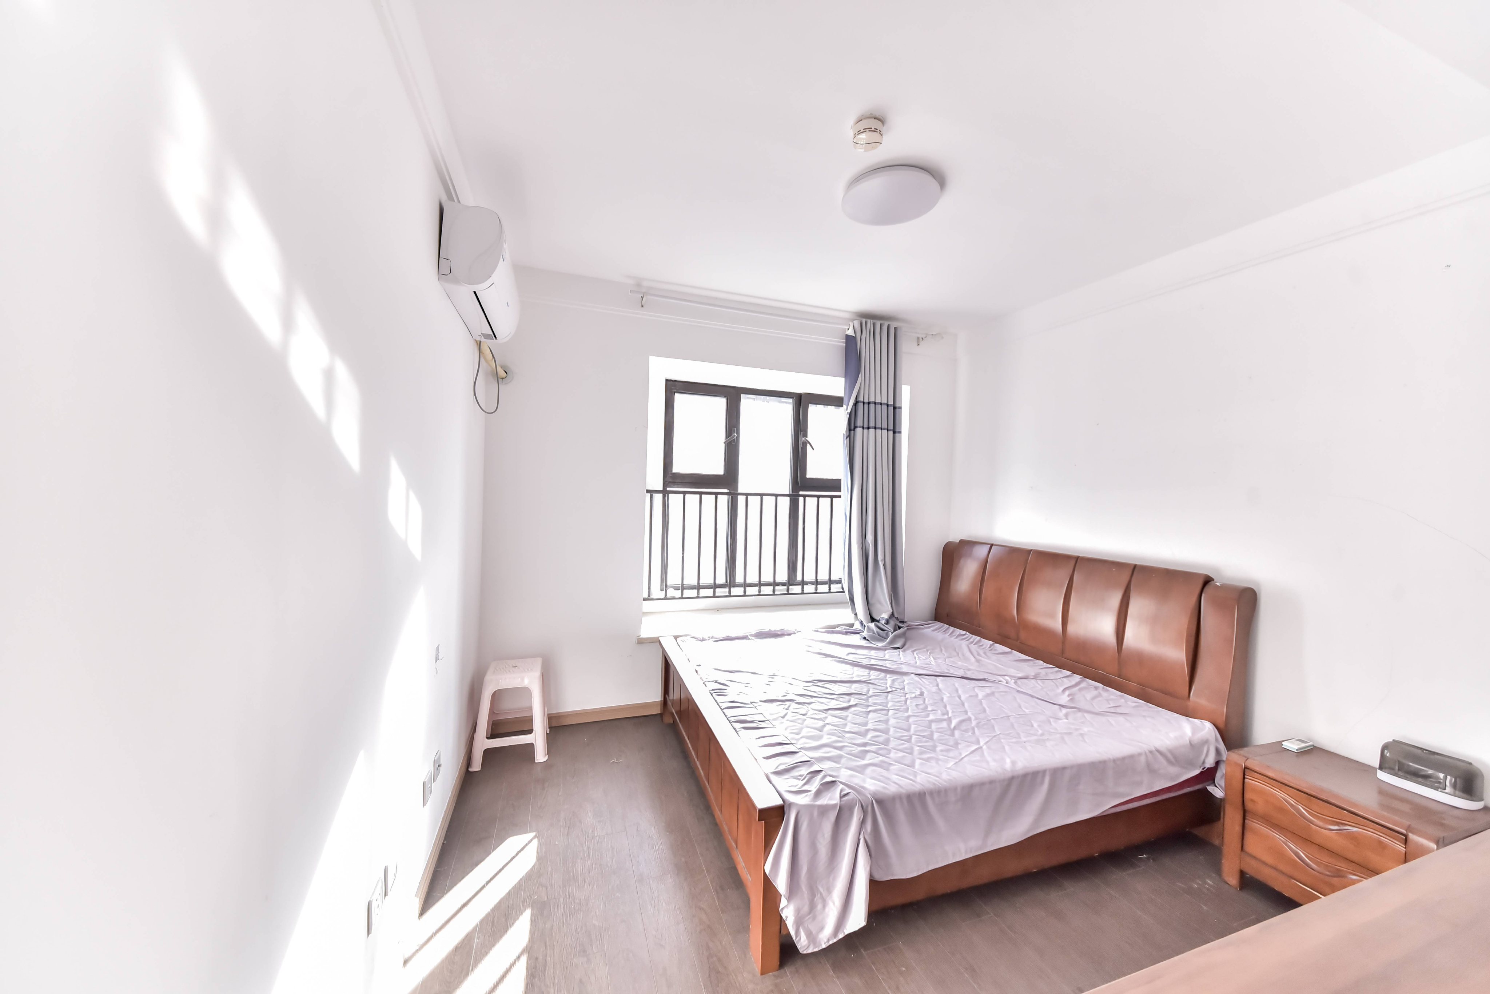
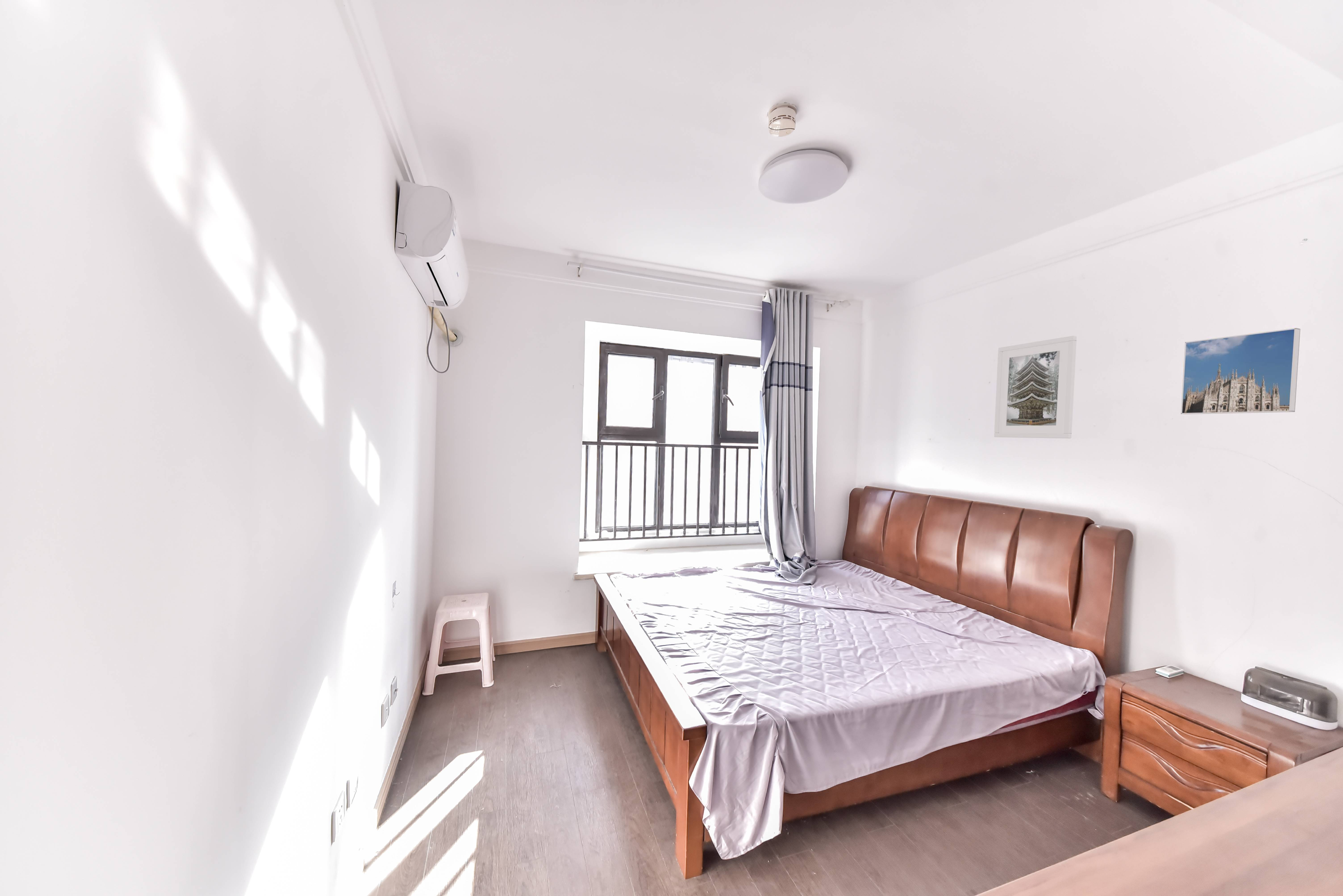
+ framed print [1180,328,1301,415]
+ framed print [994,335,1077,439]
